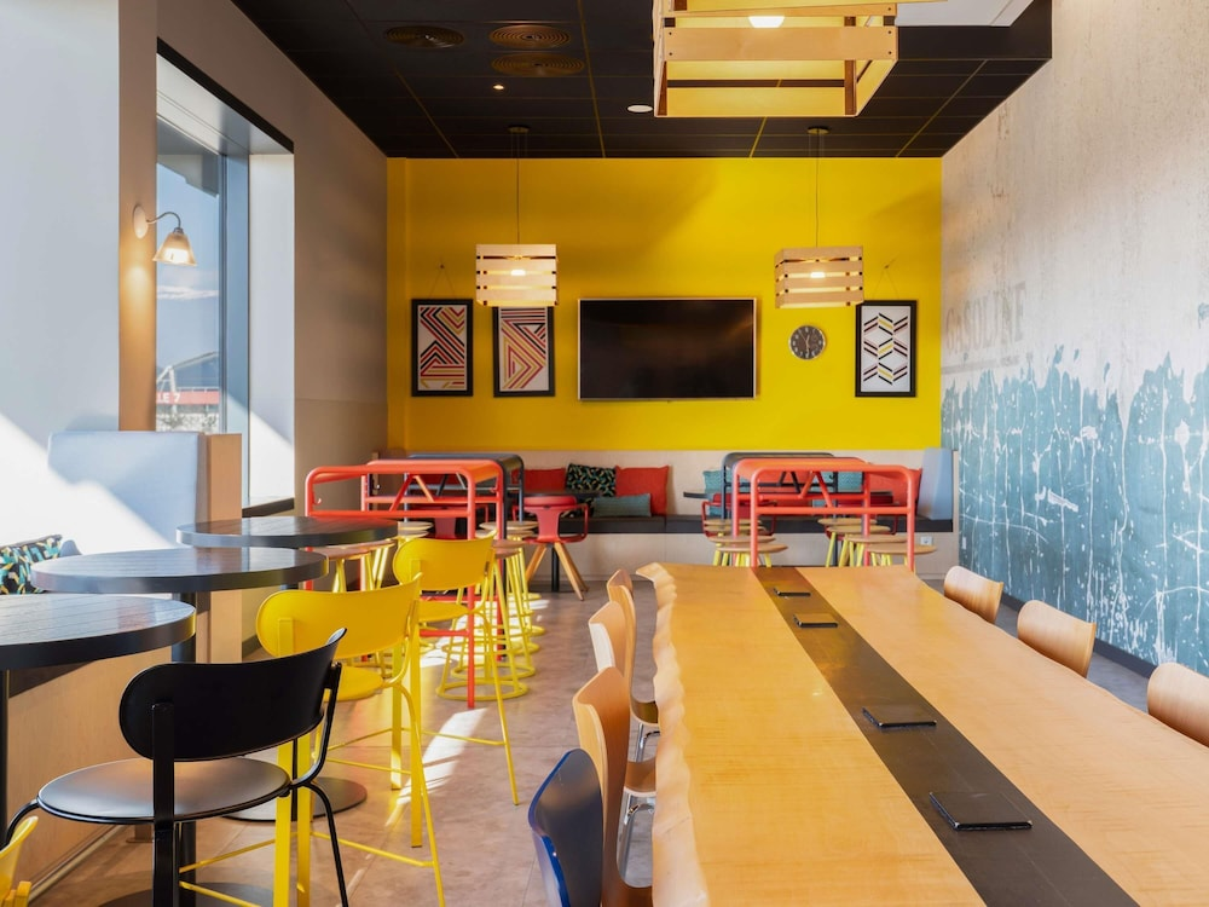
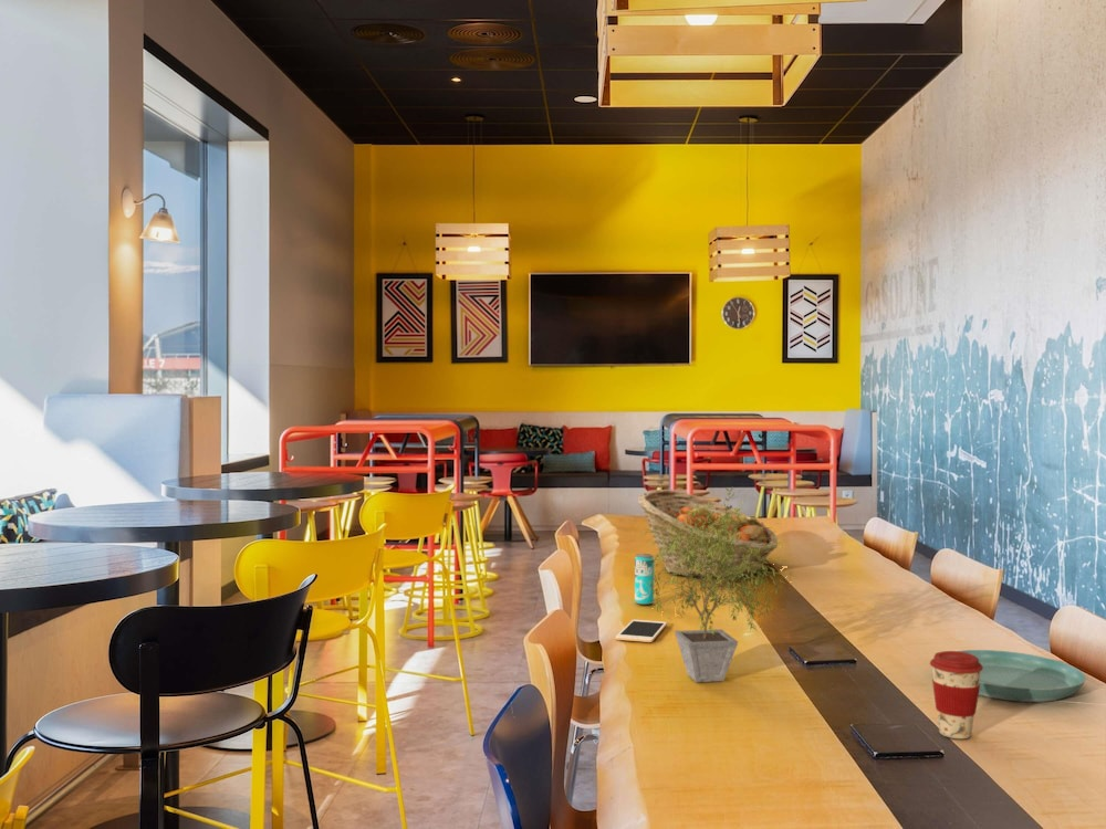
+ coffee cup [929,650,983,739]
+ fruit basket [637,489,779,579]
+ potted plant [633,486,799,683]
+ saucer [959,649,1087,703]
+ cell phone [615,619,668,643]
+ beverage can [634,553,655,606]
